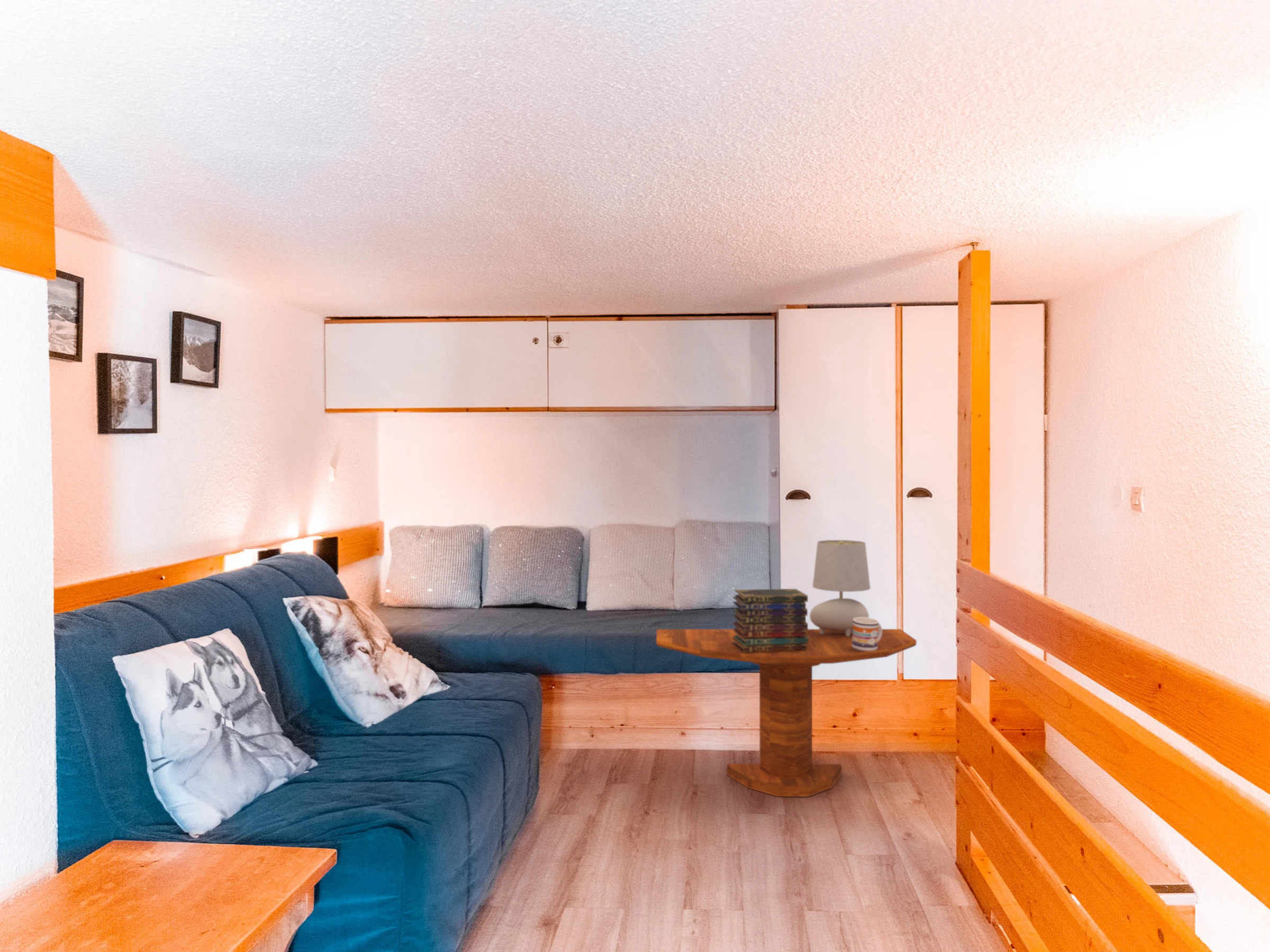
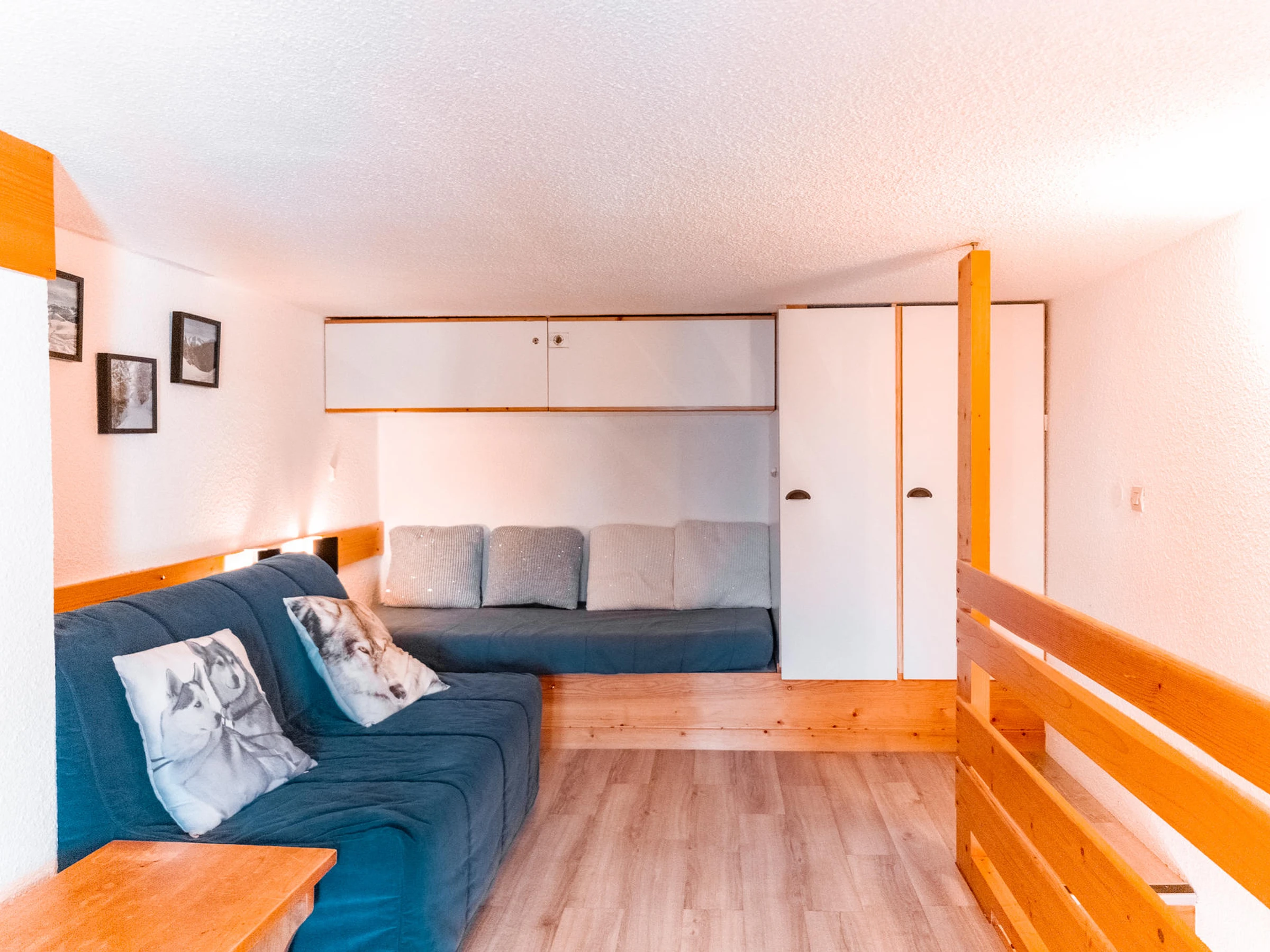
- mug [852,617,883,651]
- book stack [732,588,809,653]
- side table [656,628,917,798]
- table lamp [809,539,871,636]
